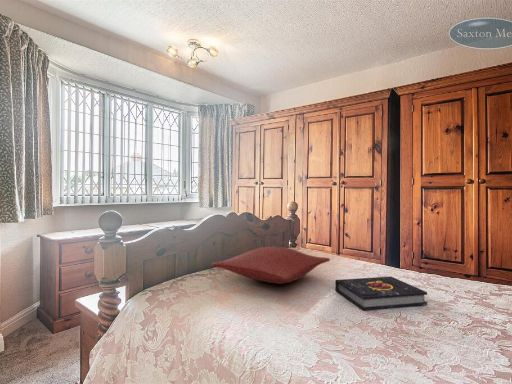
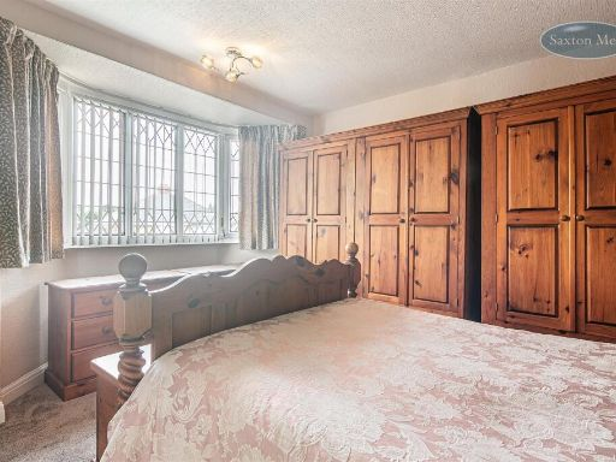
- pillow [210,245,331,285]
- book [334,276,428,311]
